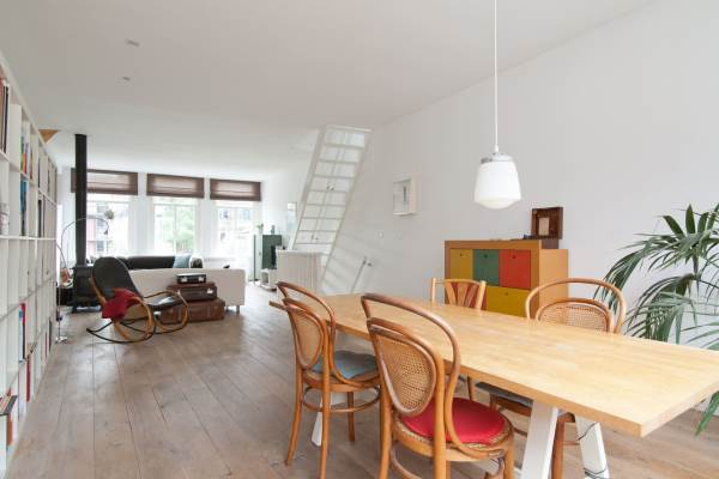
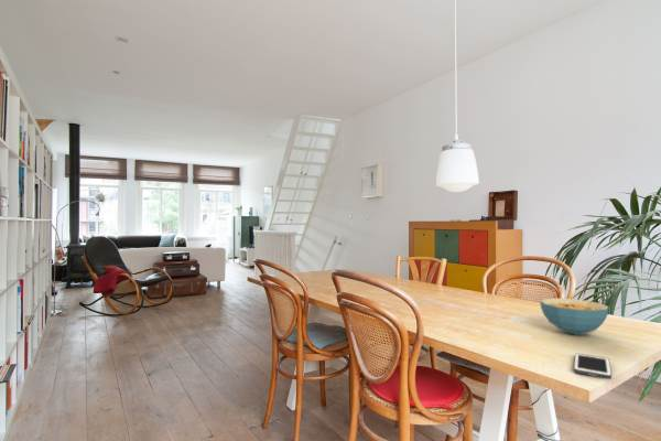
+ cell phone [573,352,613,380]
+ cereal bowl [539,298,610,336]
